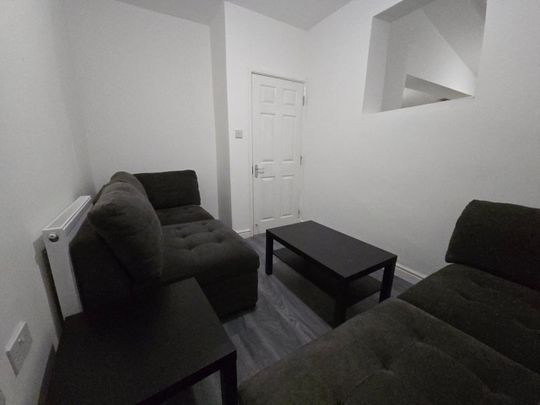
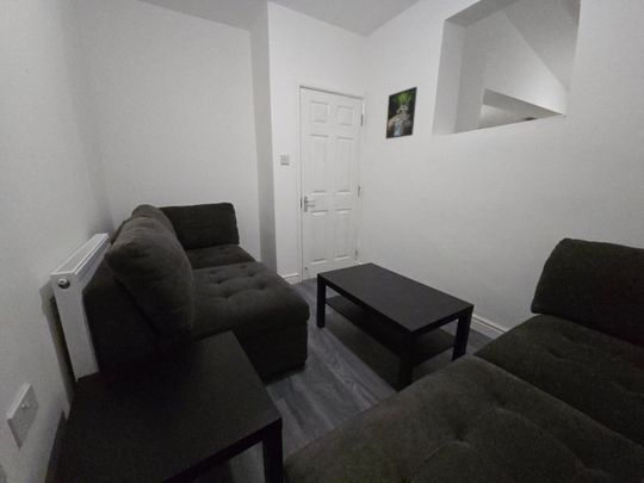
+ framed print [385,86,419,140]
